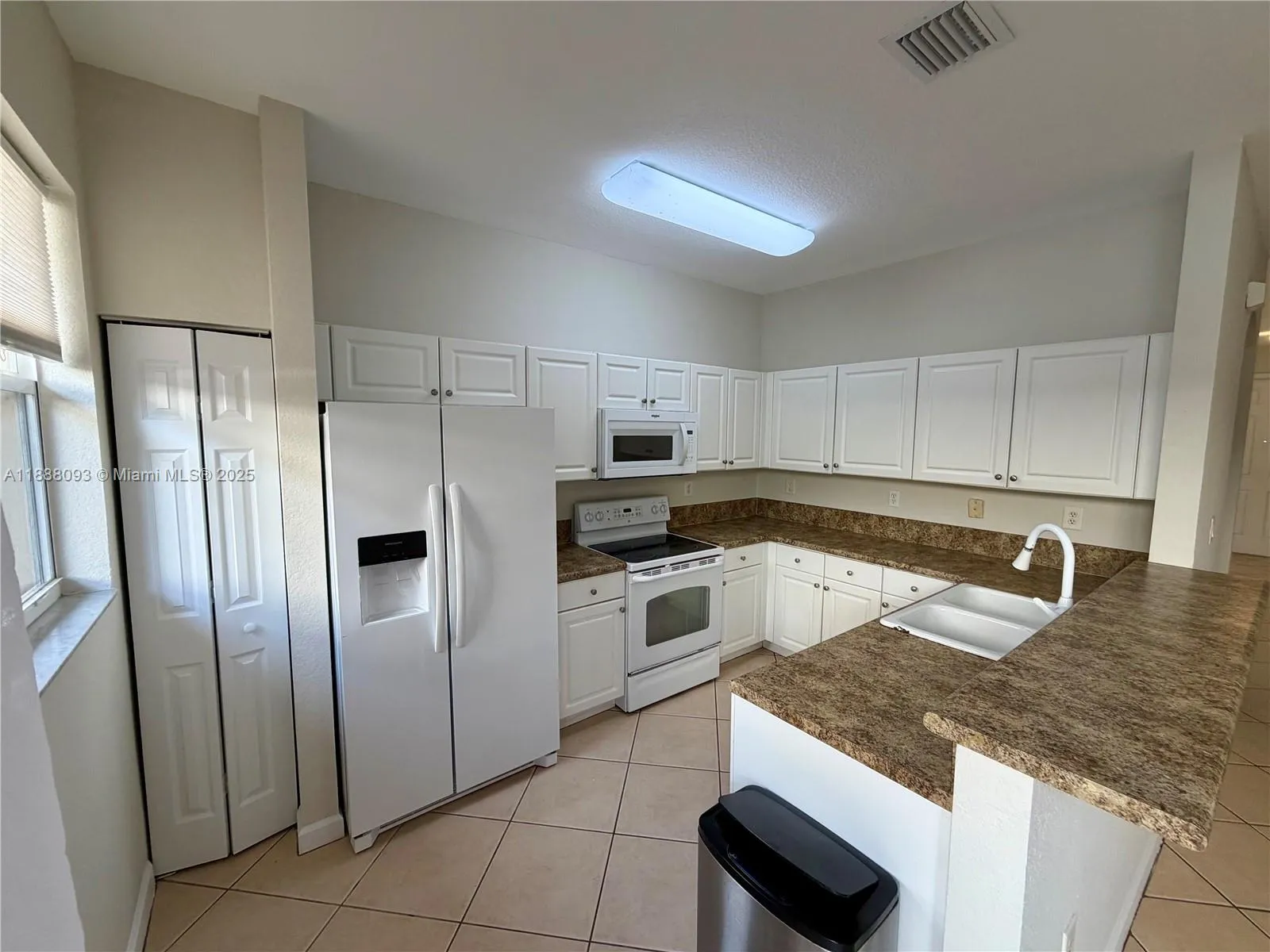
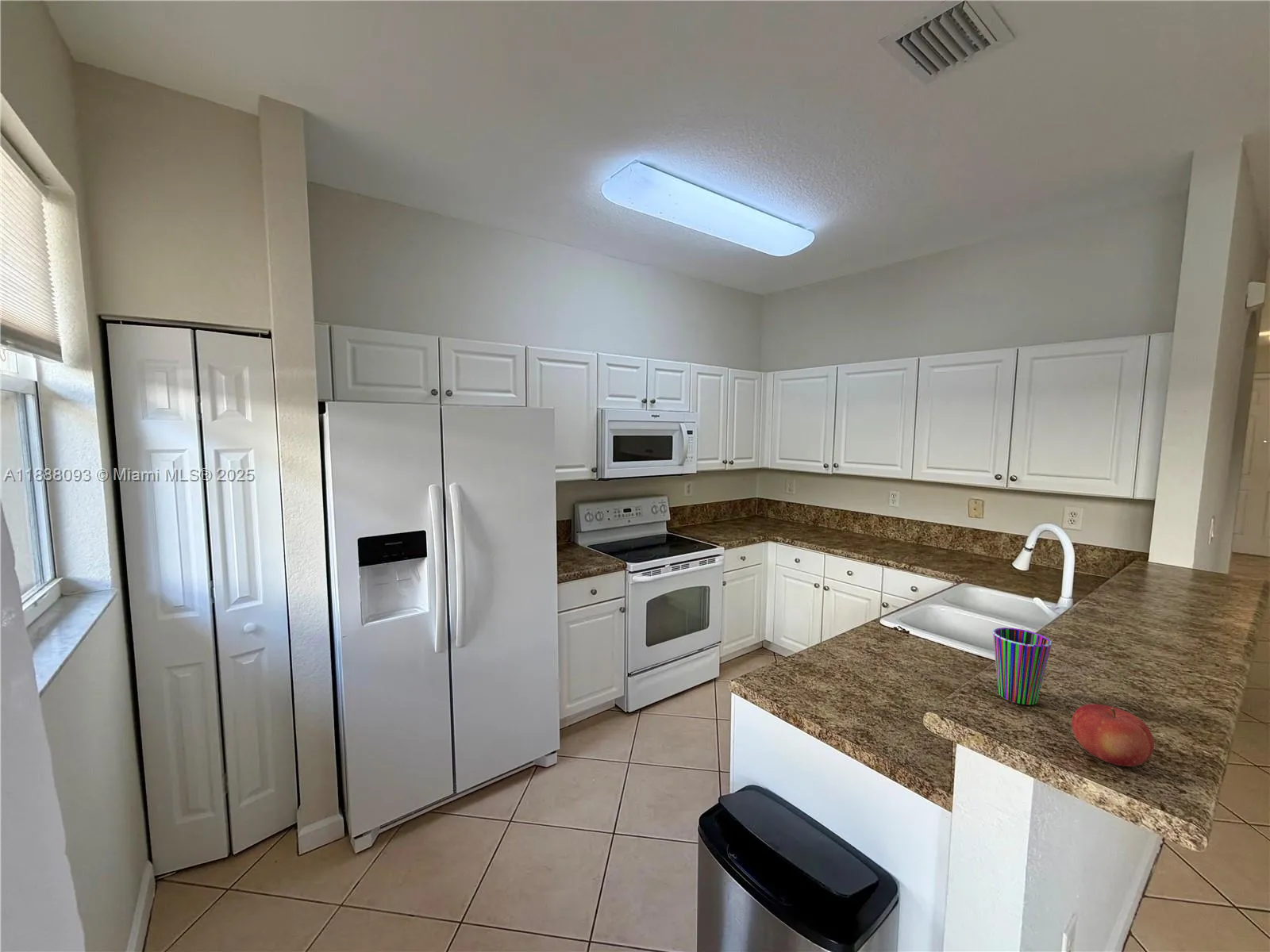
+ cup [992,627,1053,706]
+ fruit [1071,703,1155,767]
